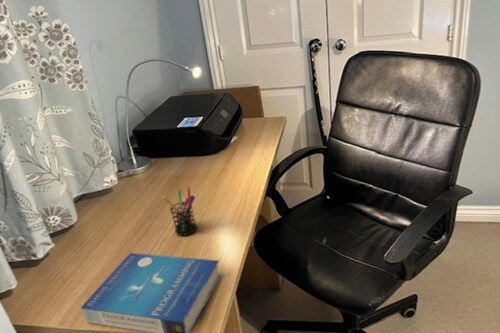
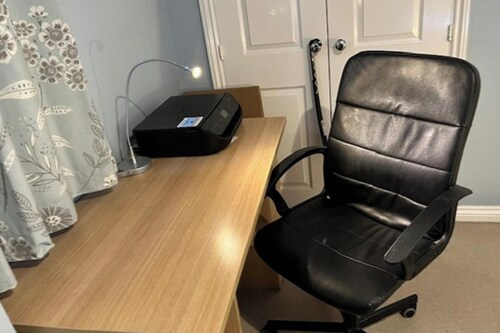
- book [80,252,222,333]
- pen holder [162,186,198,236]
